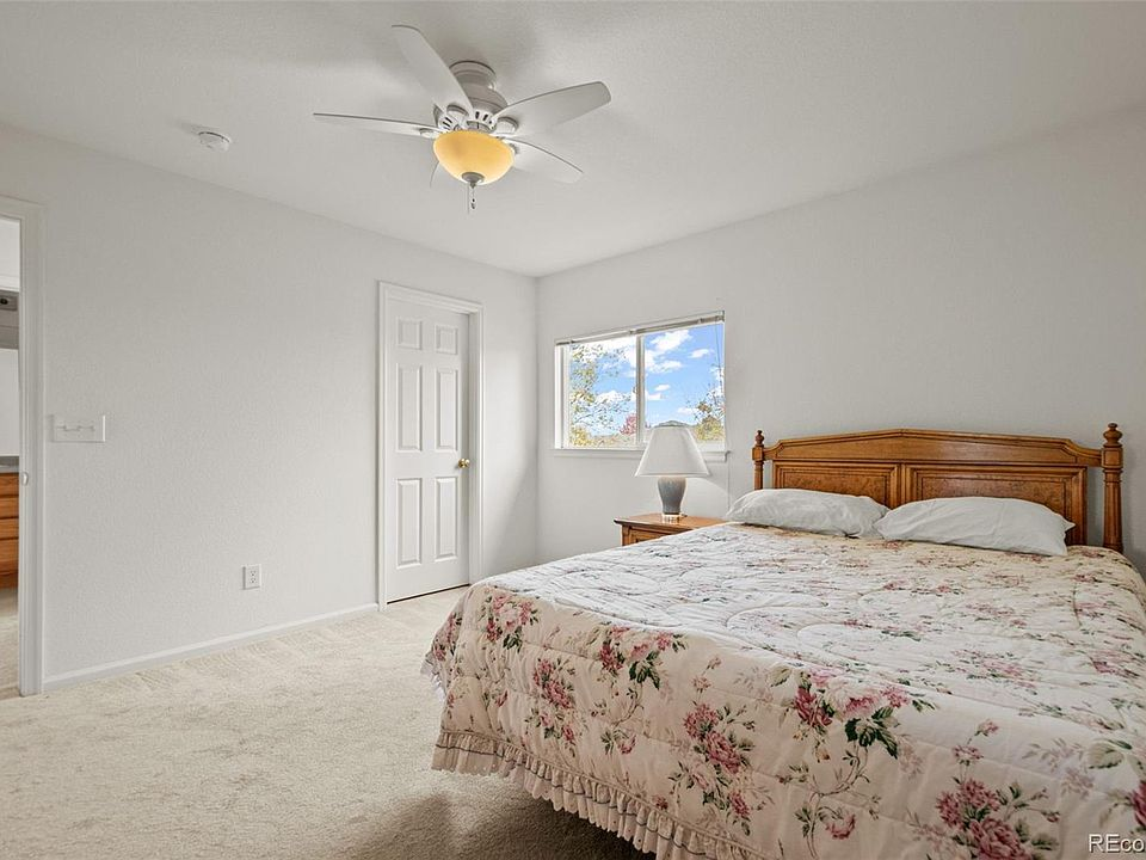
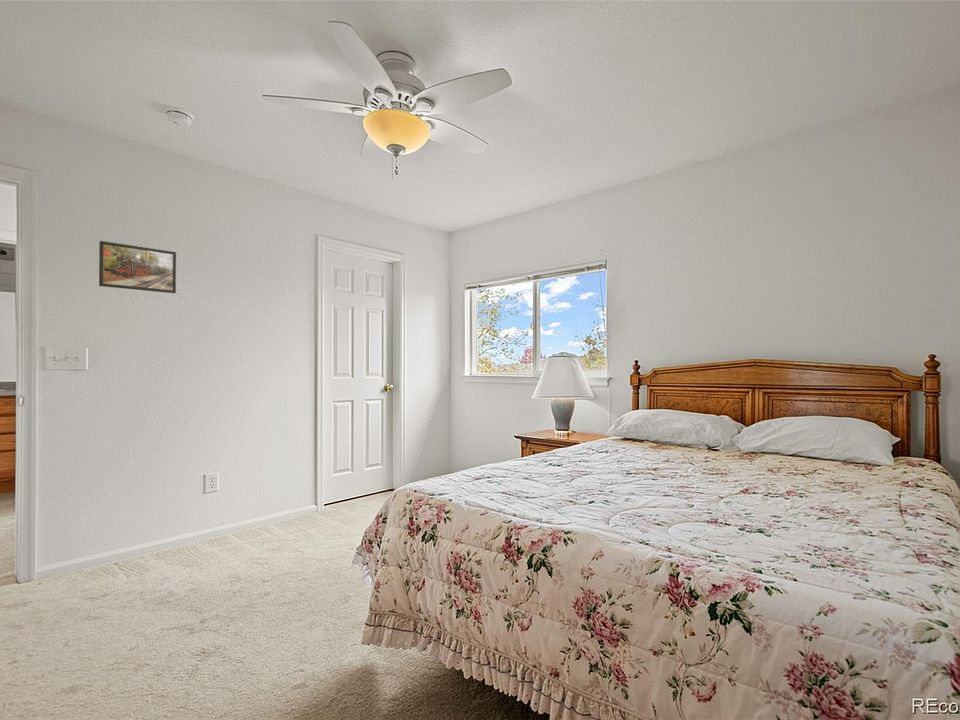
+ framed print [98,240,177,294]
